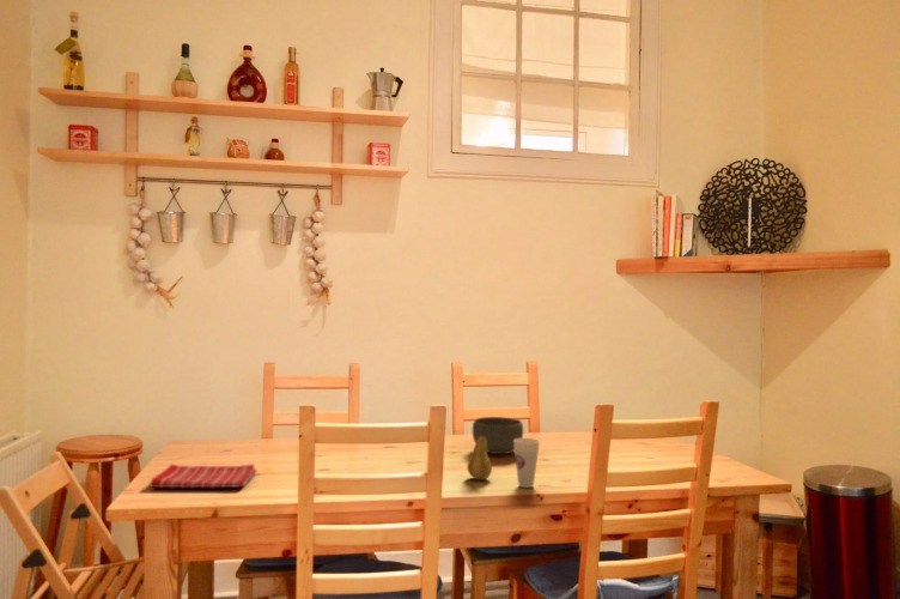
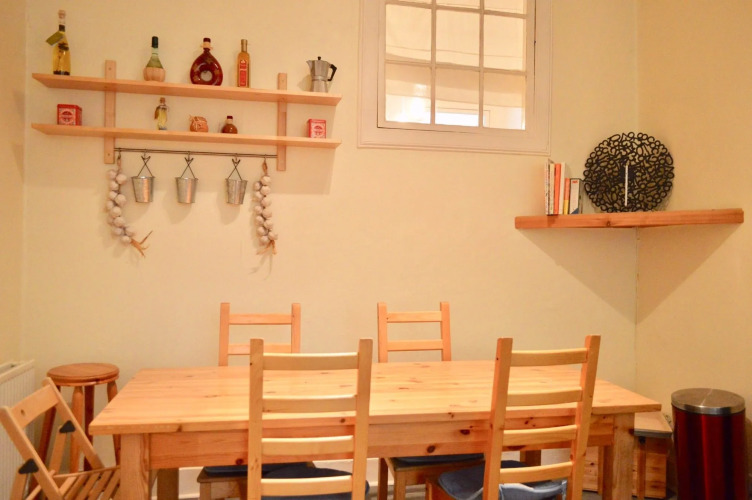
- bowl [472,416,524,455]
- fruit [466,436,493,480]
- dish towel [148,464,259,489]
- cup [513,437,541,489]
